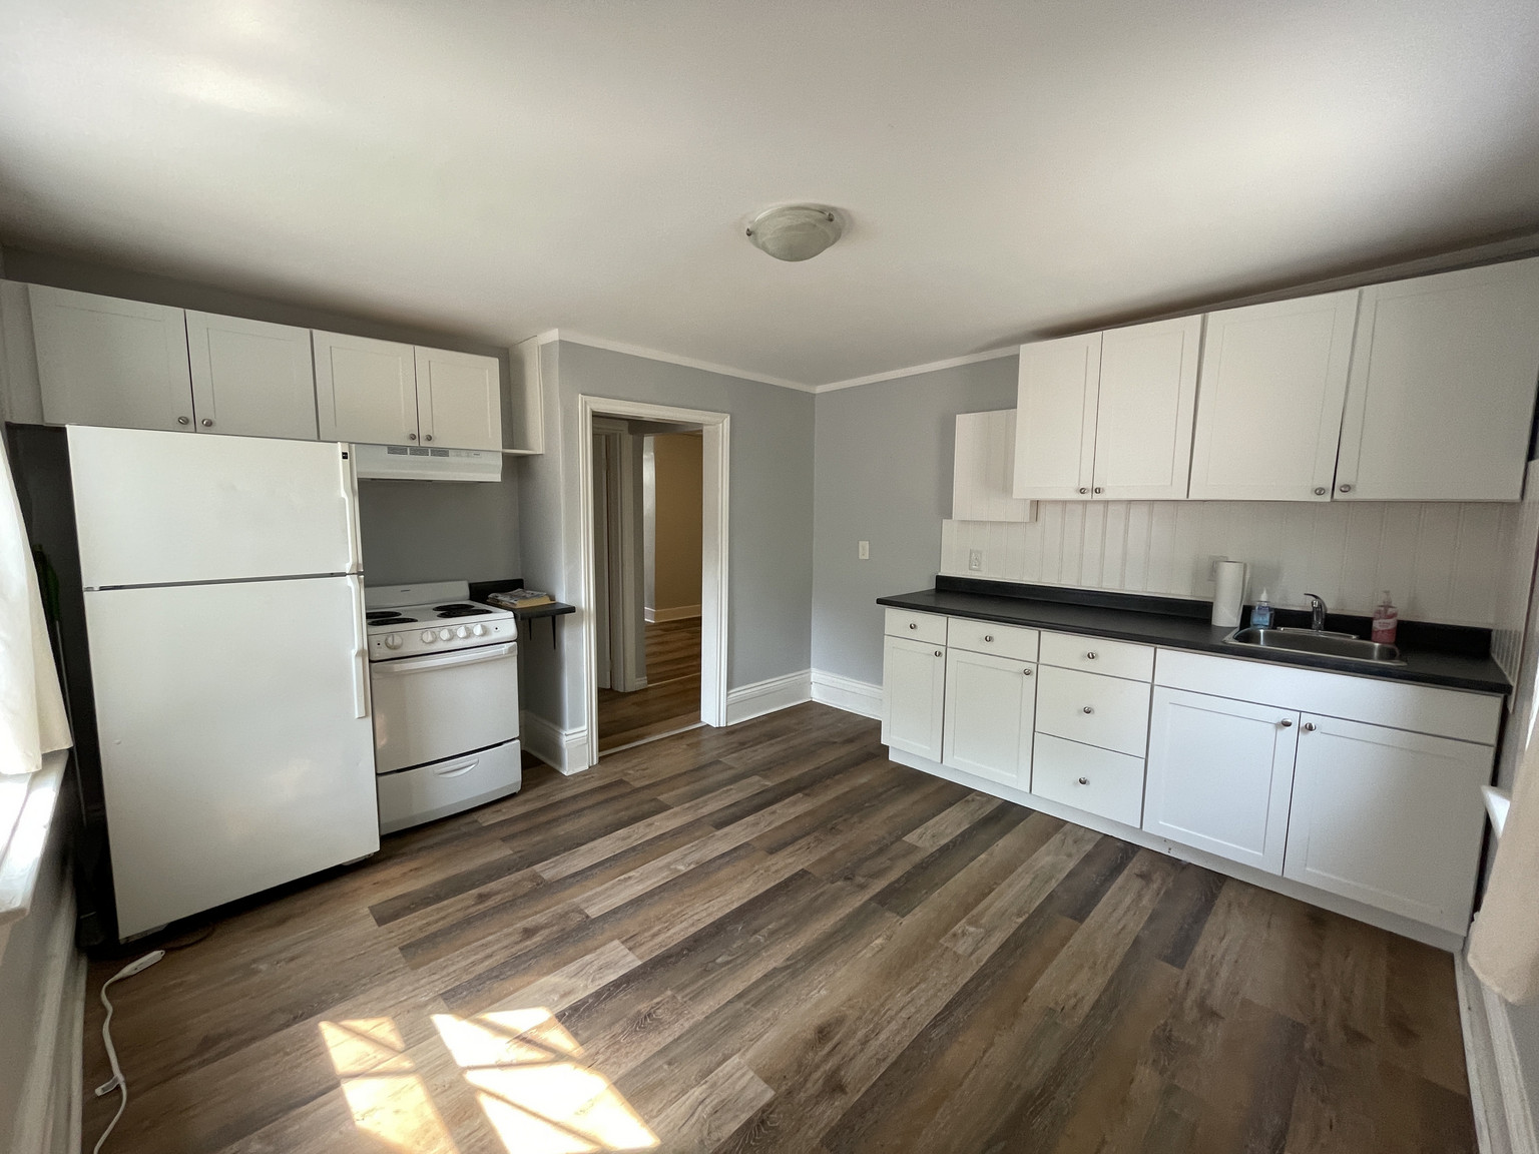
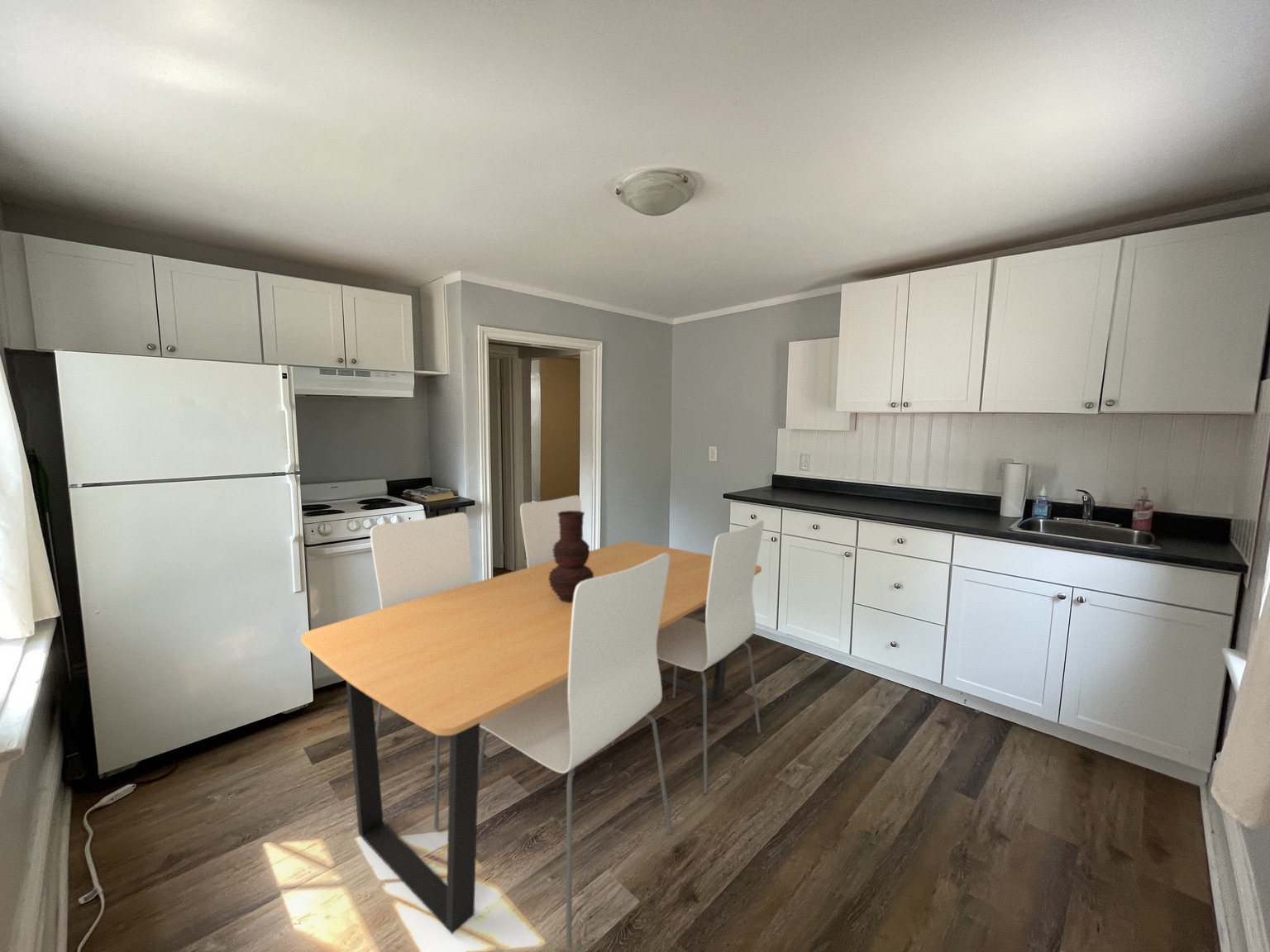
+ vase [548,511,594,602]
+ dining table [300,495,765,950]
